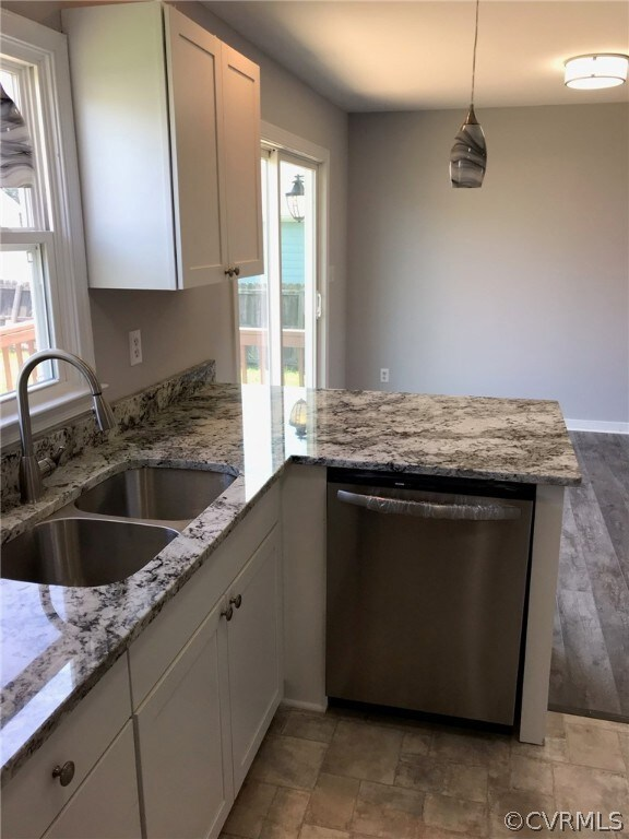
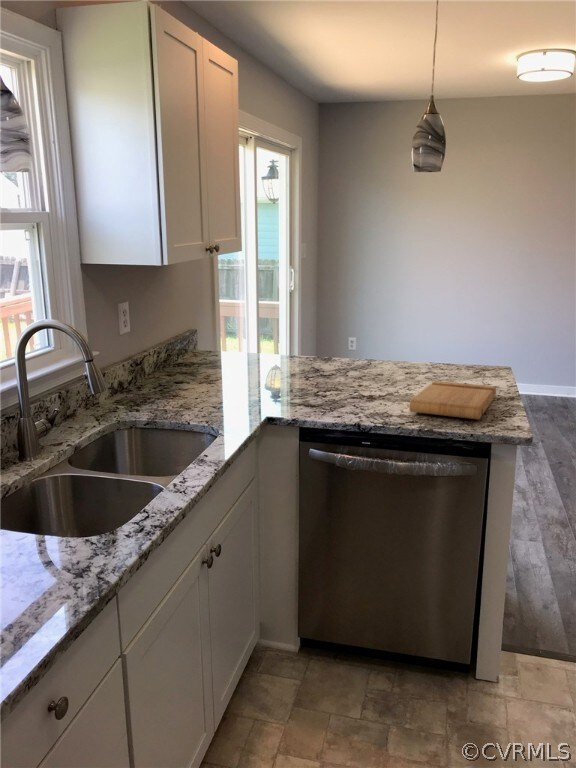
+ cutting board [408,380,497,420]
